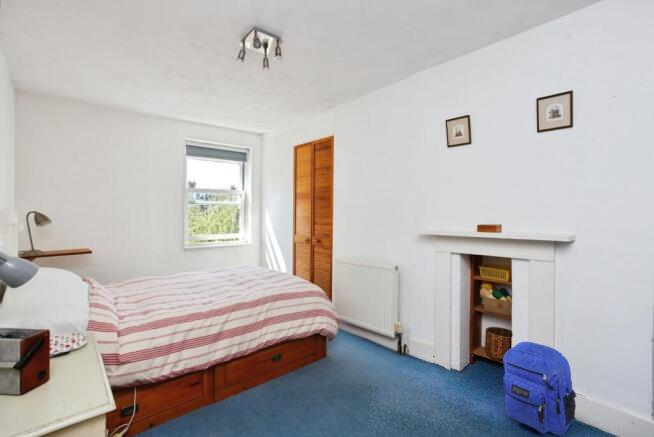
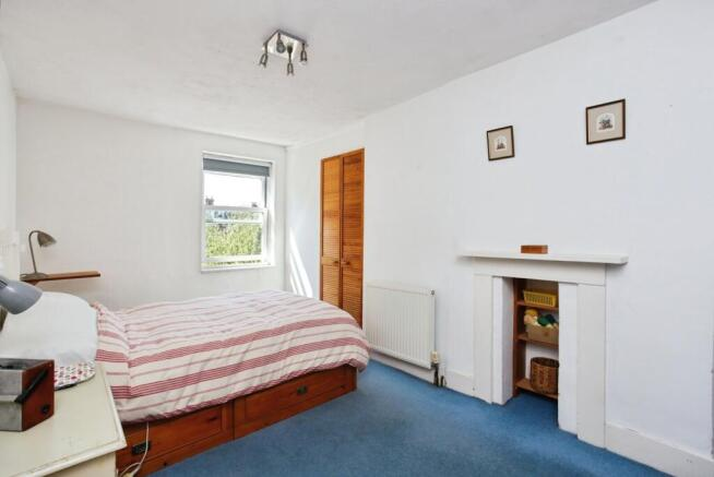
- backpack [502,341,577,437]
